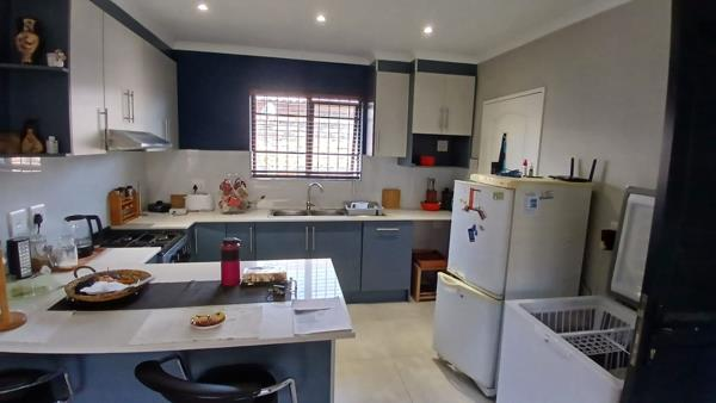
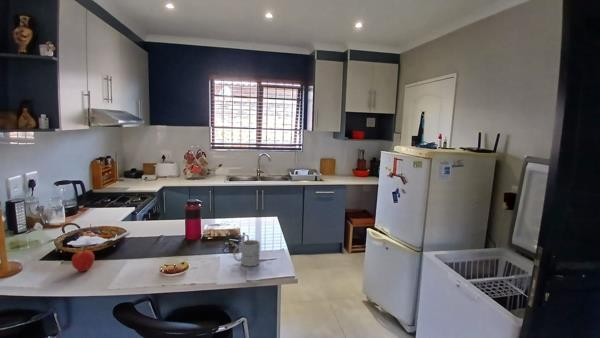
+ mug [232,239,261,267]
+ apple [71,247,95,273]
